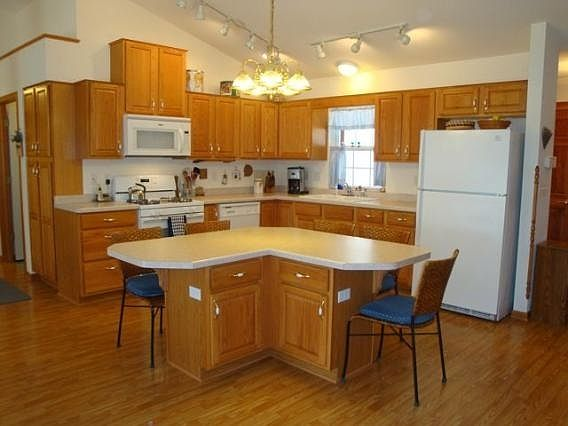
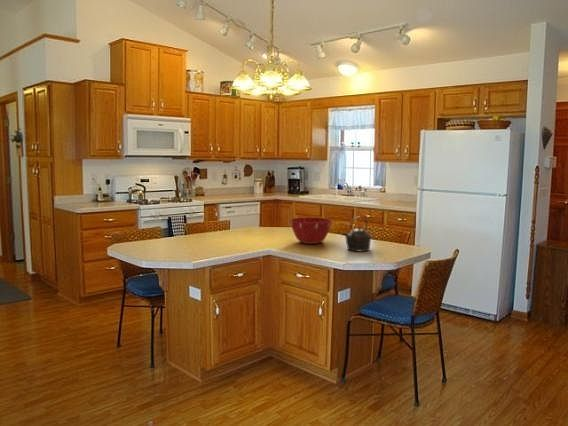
+ mixing bowl [289,216,333,245]
+ kettle [341,216,372,252]
